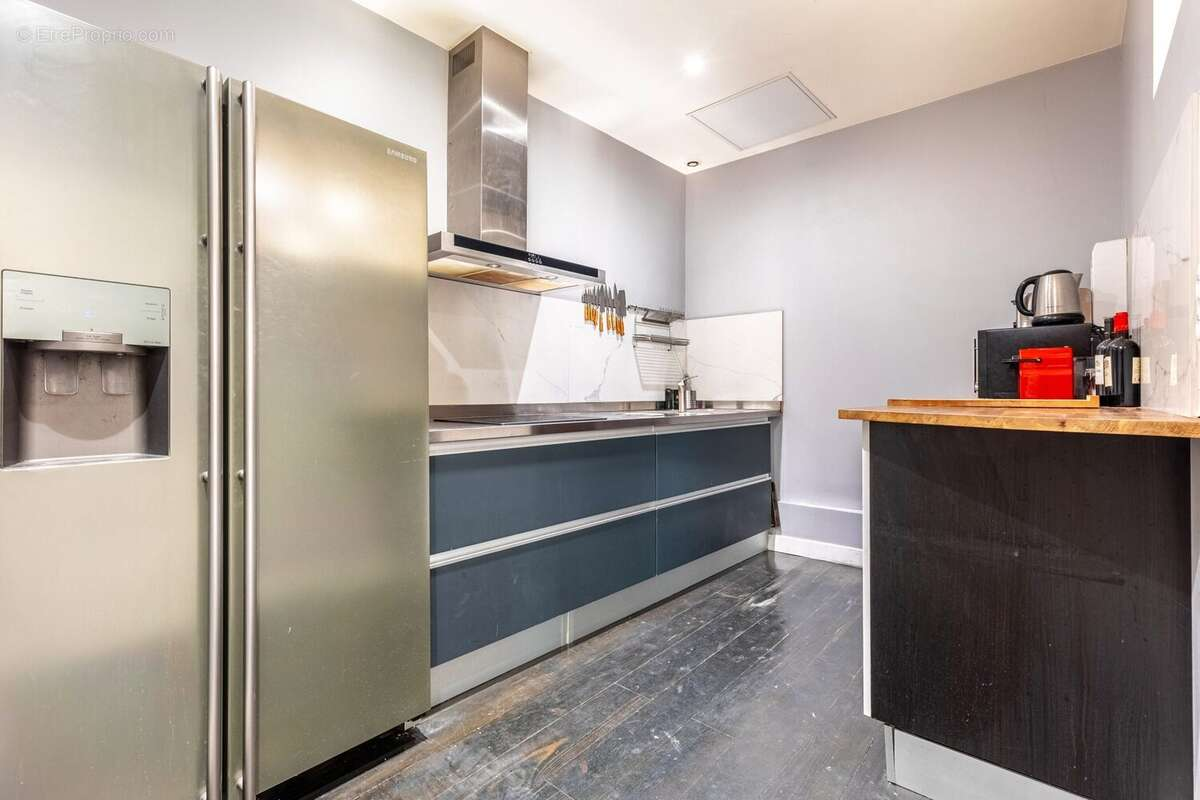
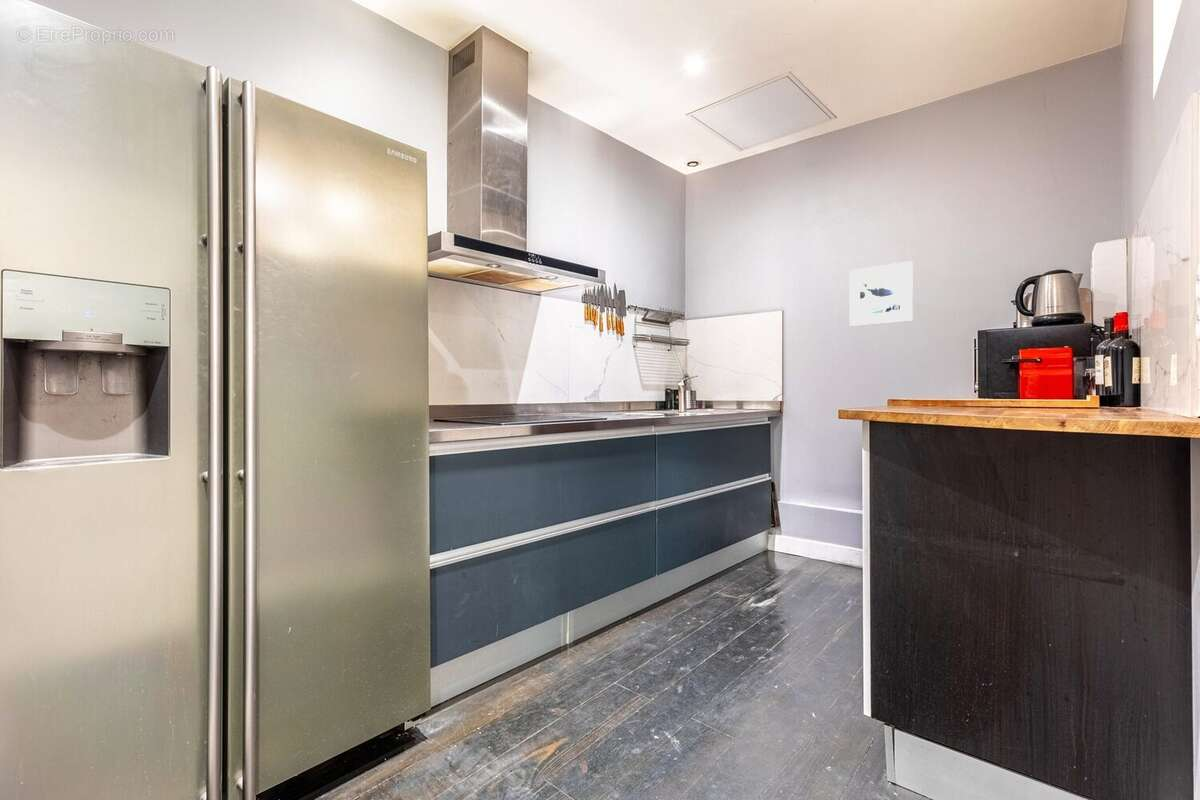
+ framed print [848,260,914,327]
